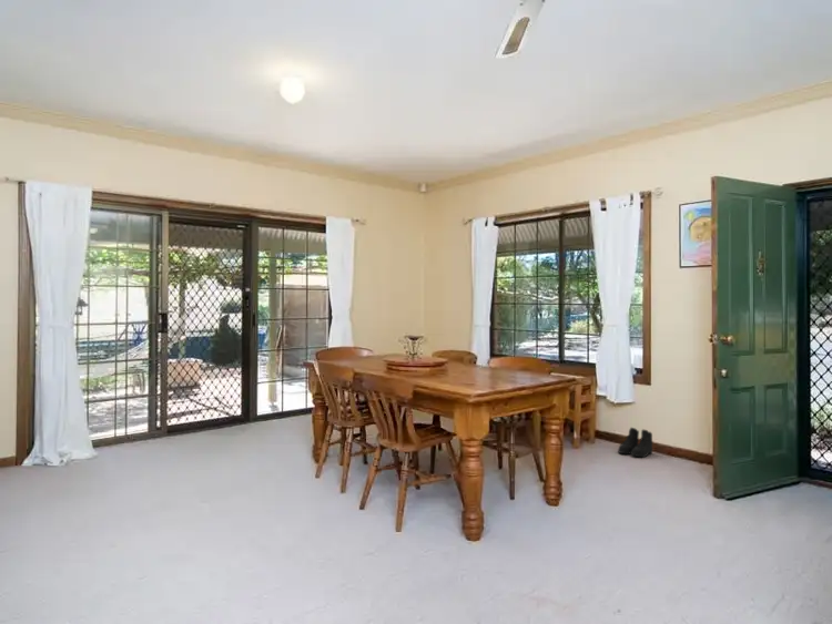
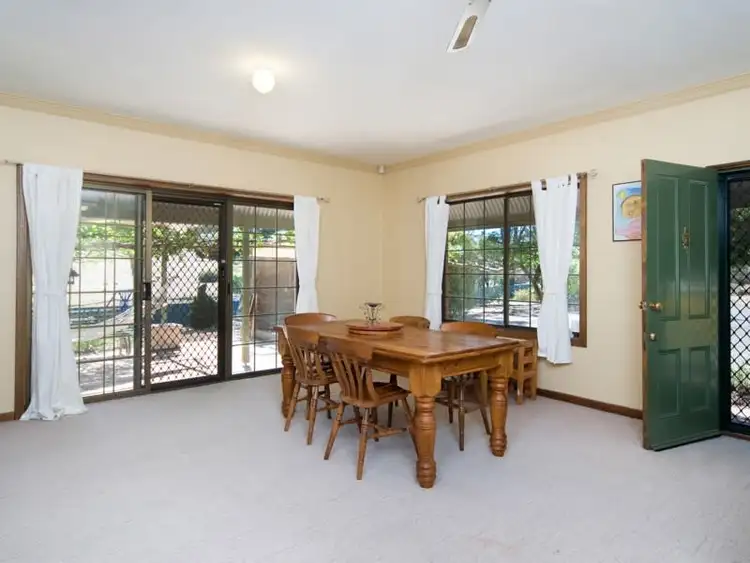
- boots [617,427,653,459]
